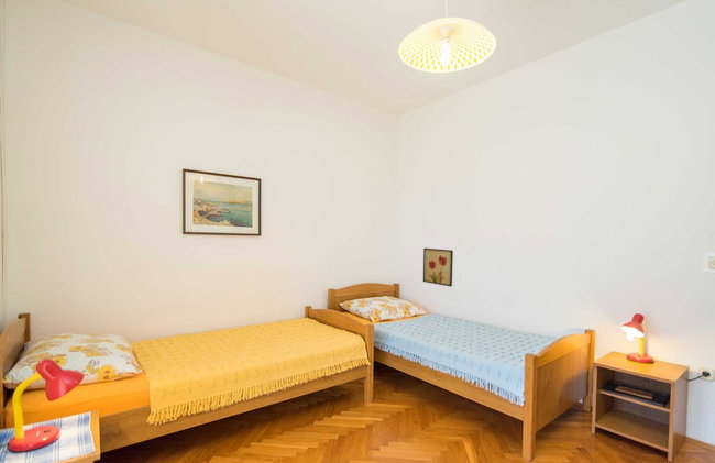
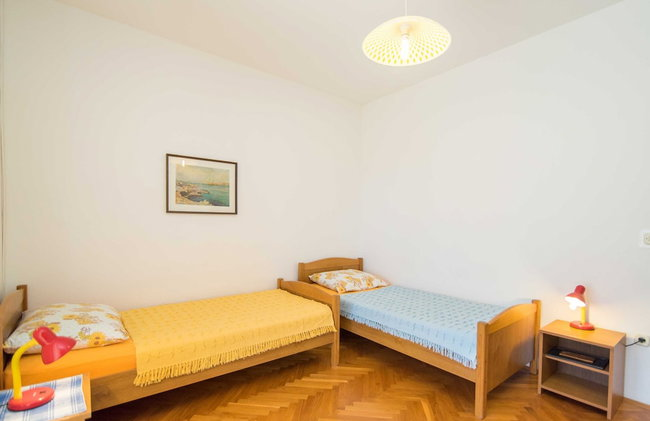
- wall art [422,247,454,287]
